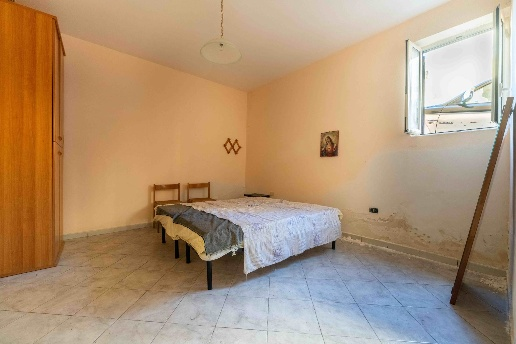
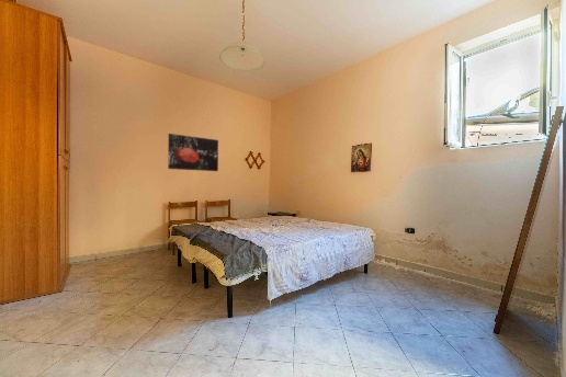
+ wall art [167,133,219,172]
